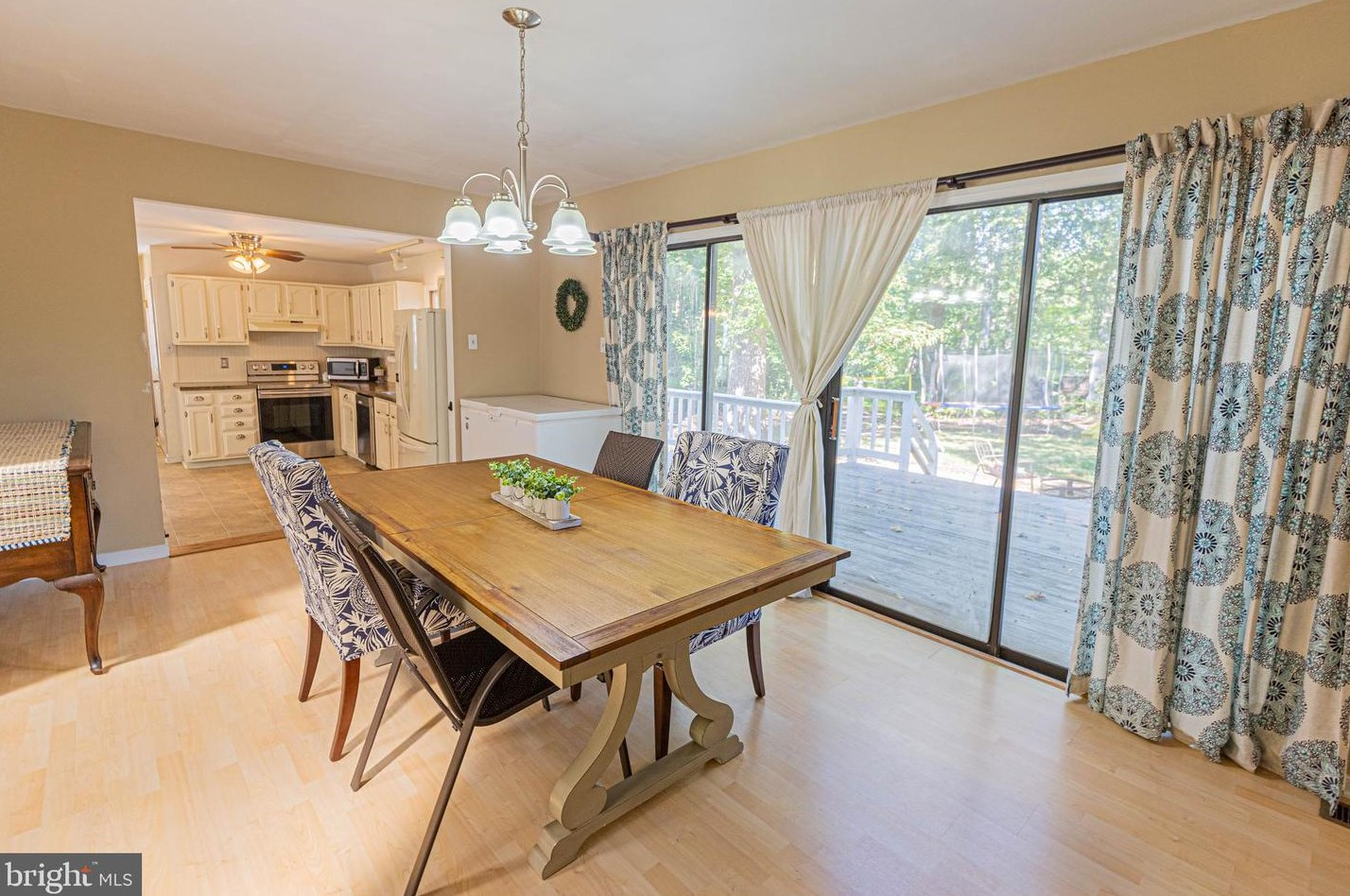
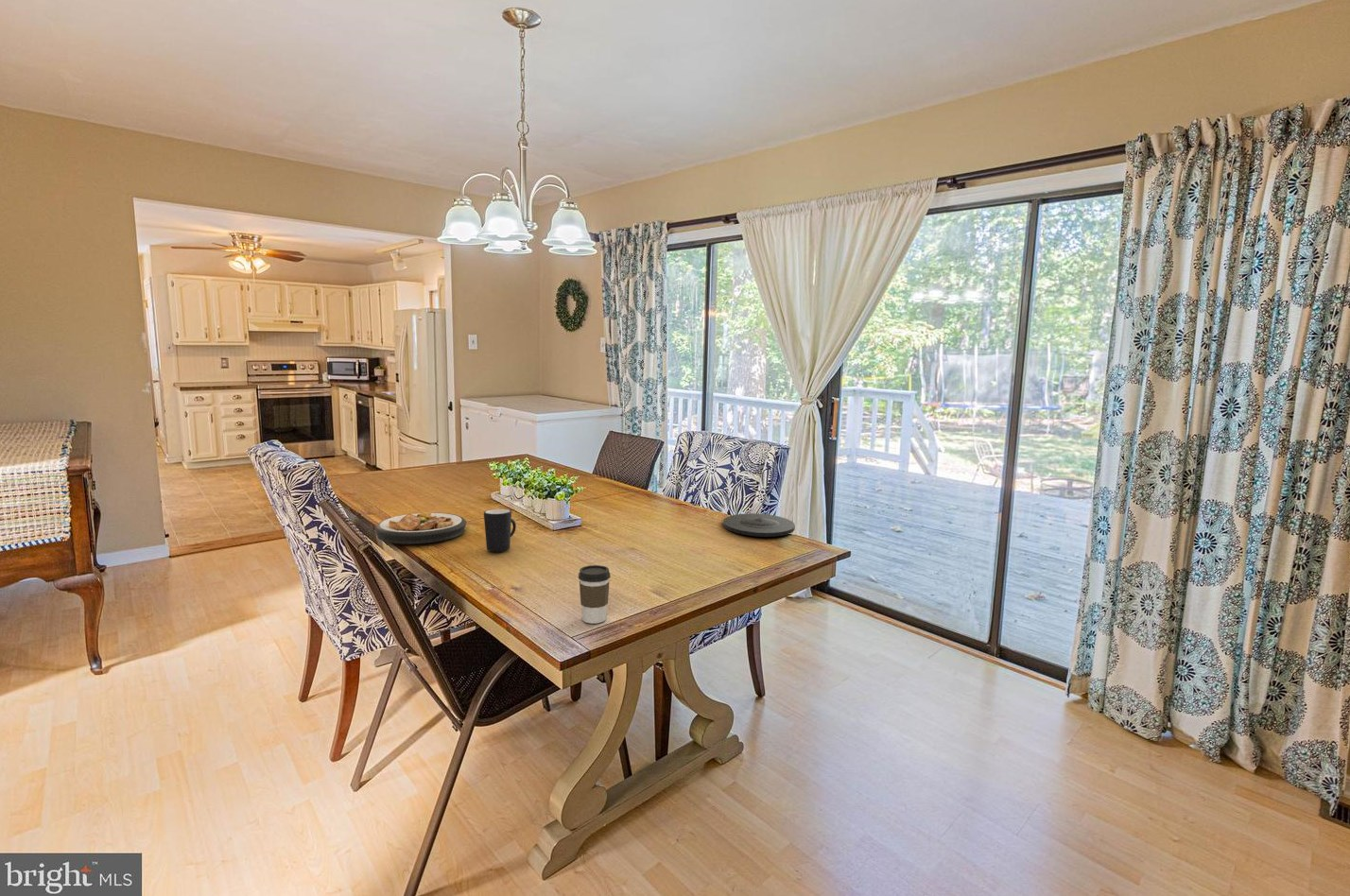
+ mug [483,508,517,553]
+ plate [374,511,468,544]
+ coffee cup [578,564,612,625]
+ plate [722,512,796,538]
